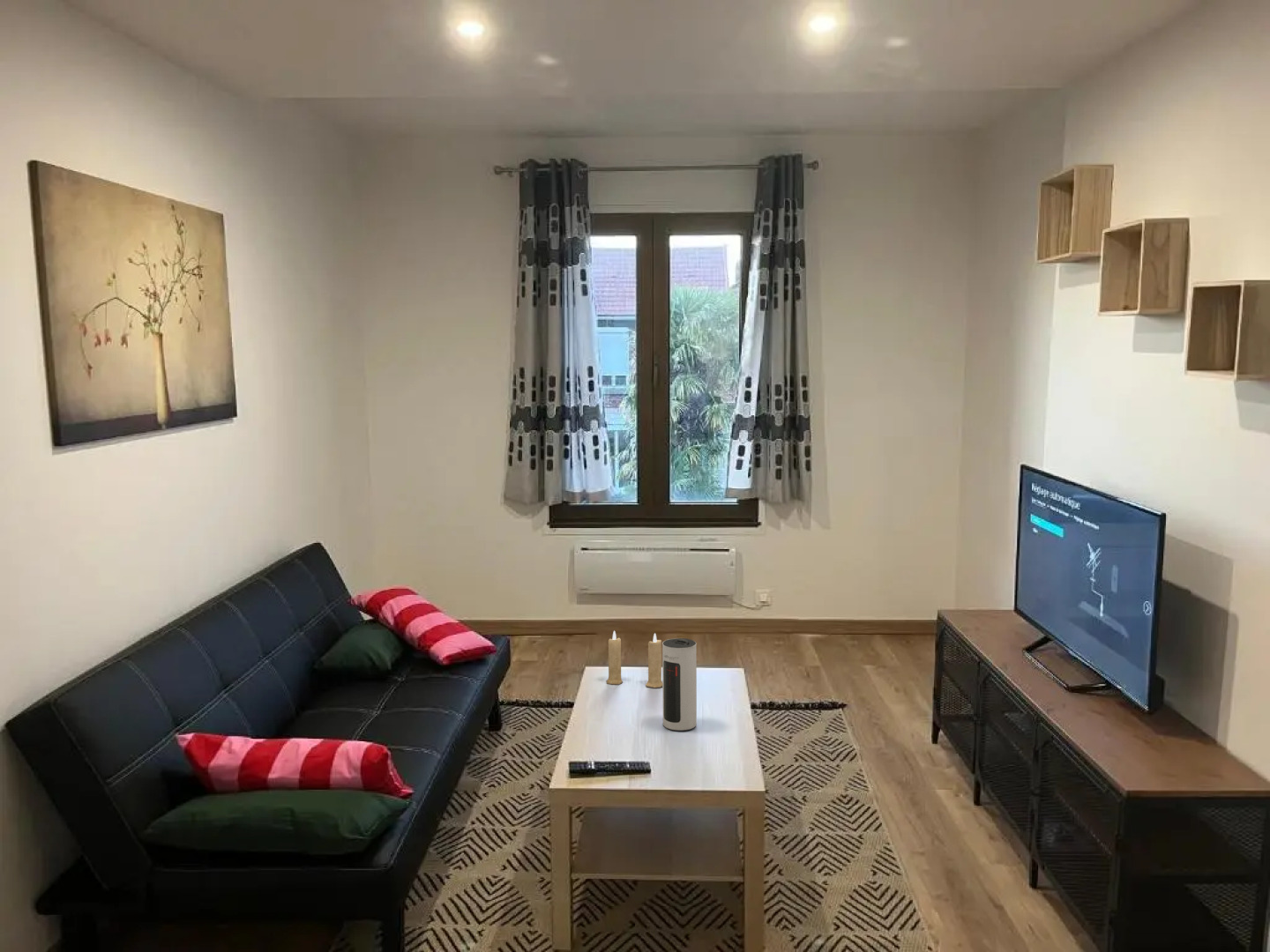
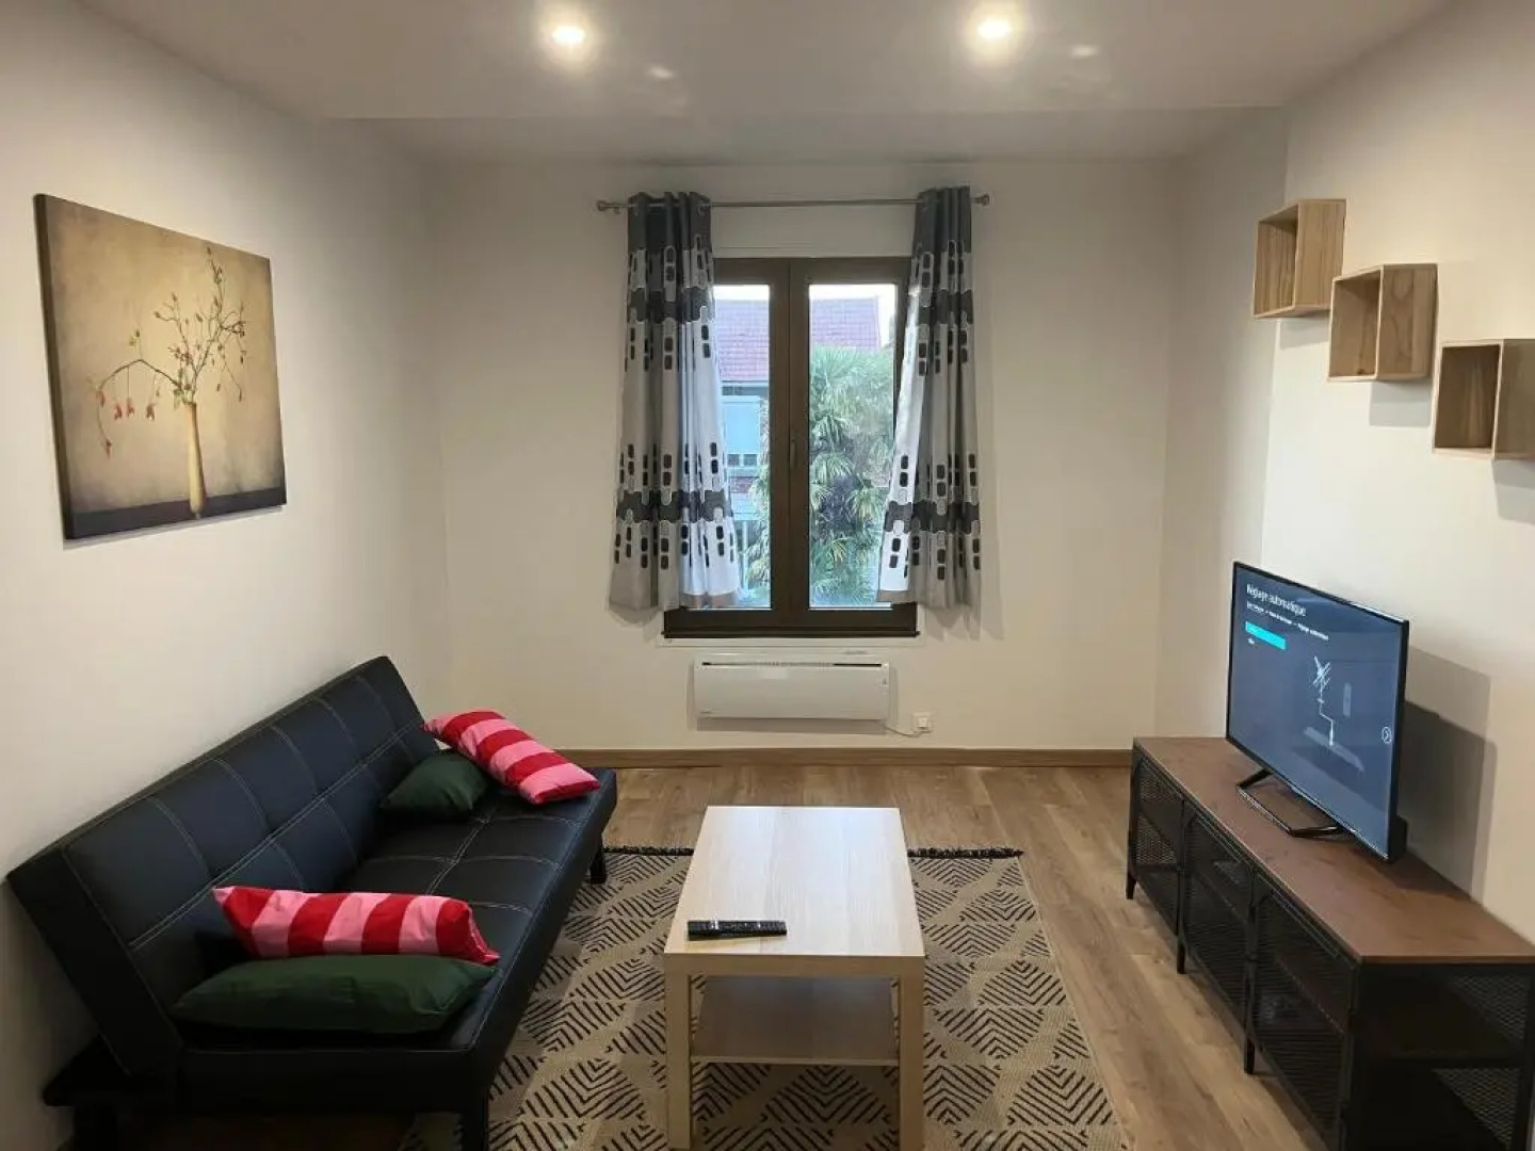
- candle [605,630,662,688]
- speaker [661,637,698,732]
